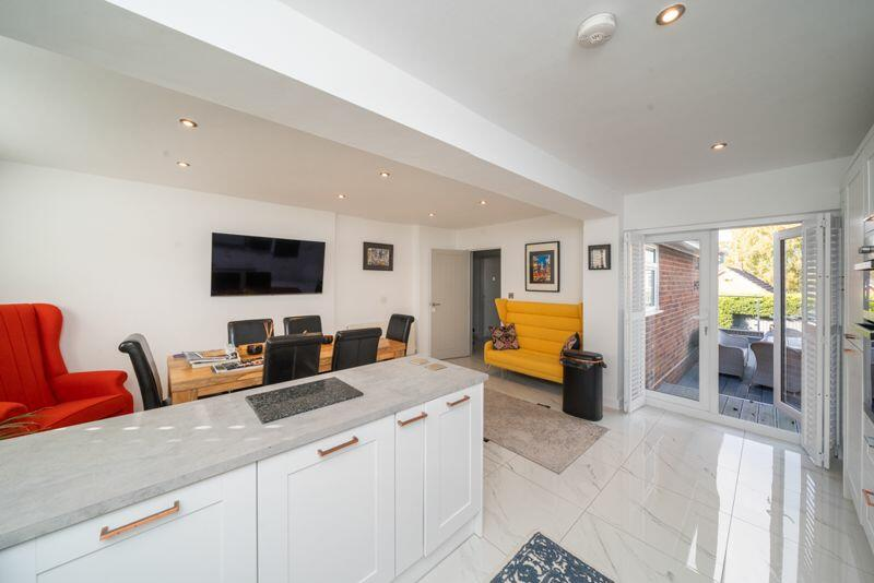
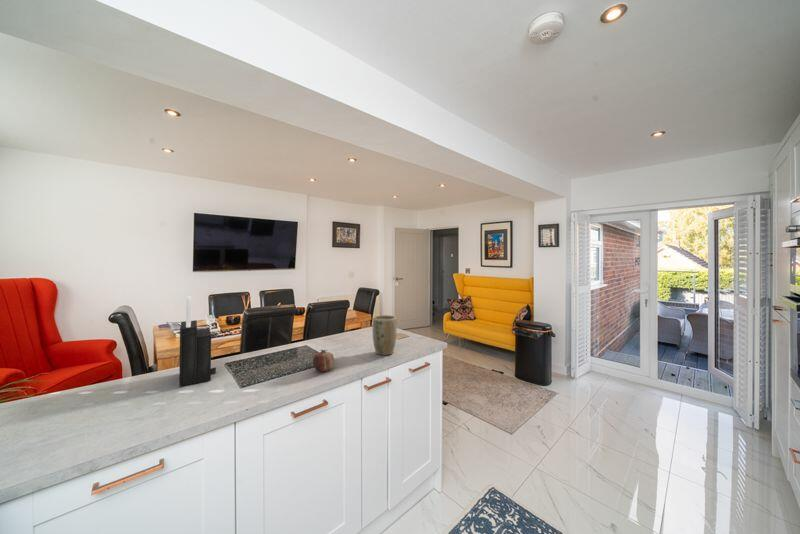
+ plant pot [372,314,398,356]
+ knife block [178,295,217,387]
+ fruit [312,349,335,373]
